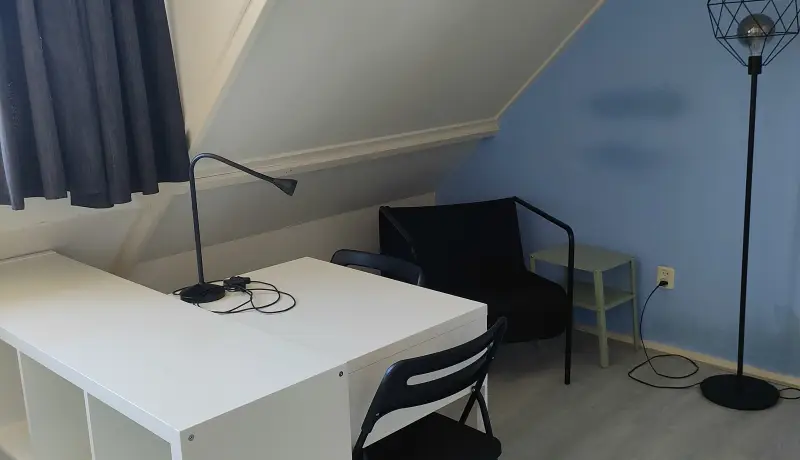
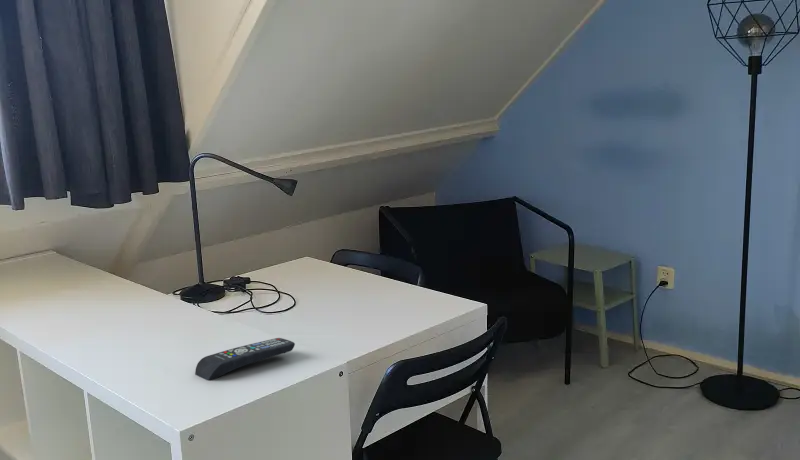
+ remote control [194,337,296,382]
